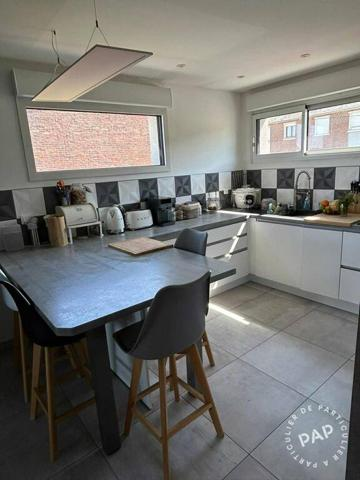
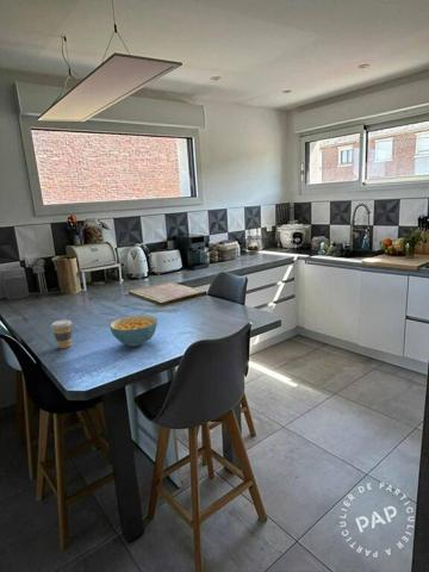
+ cereal bowl [108,313,158,348]
+ coffee cup [50,318,73,349]
